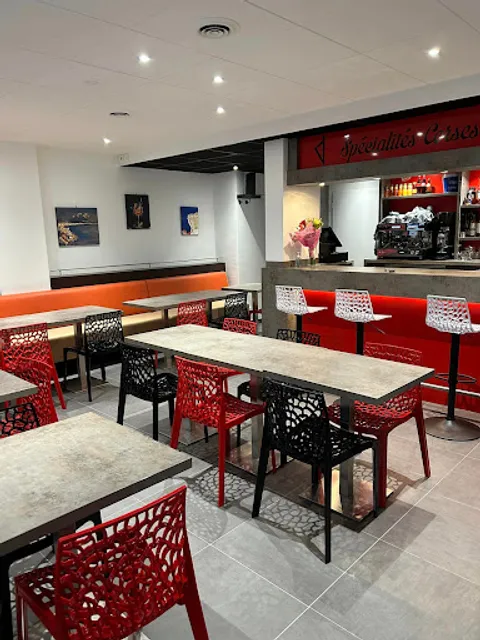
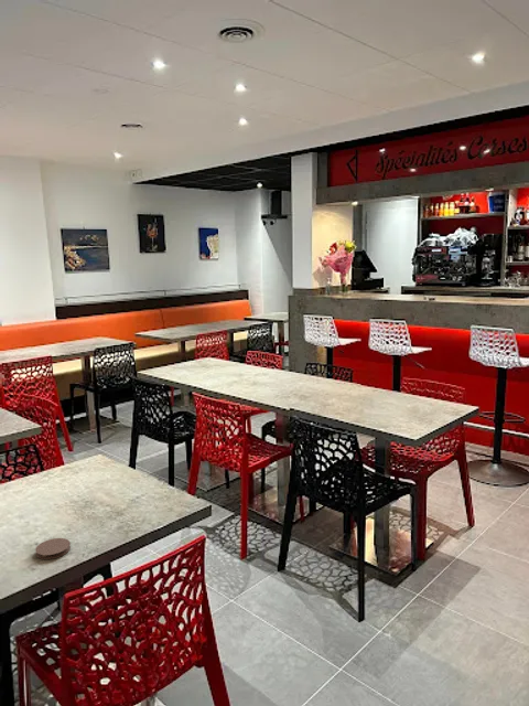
+ coaster [34,537,72,560]
